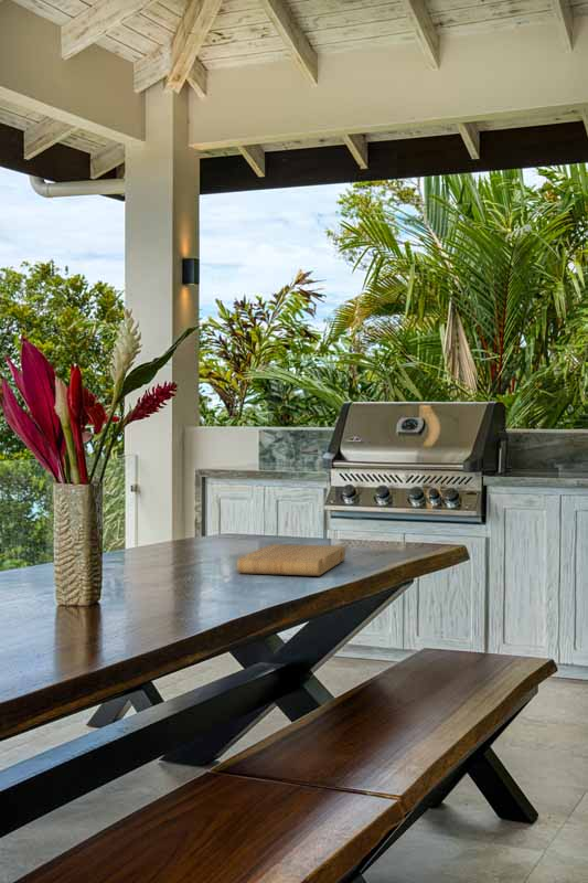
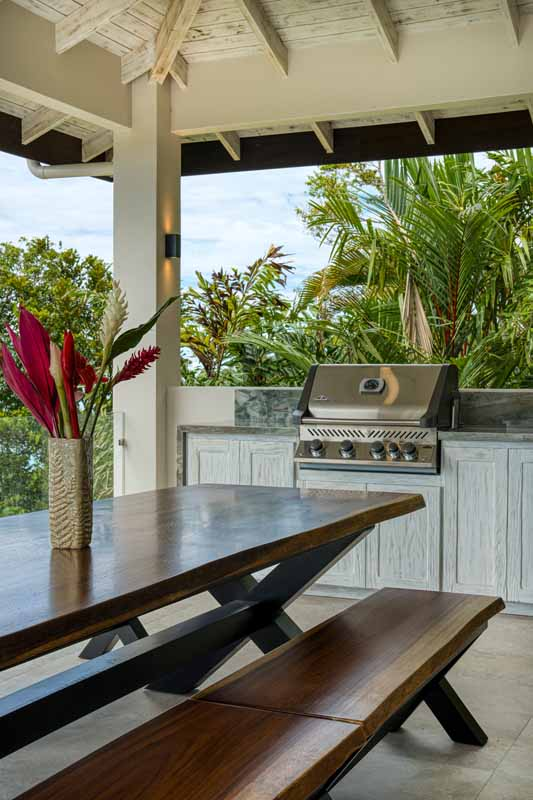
- cutting board [236,543,346,577]
